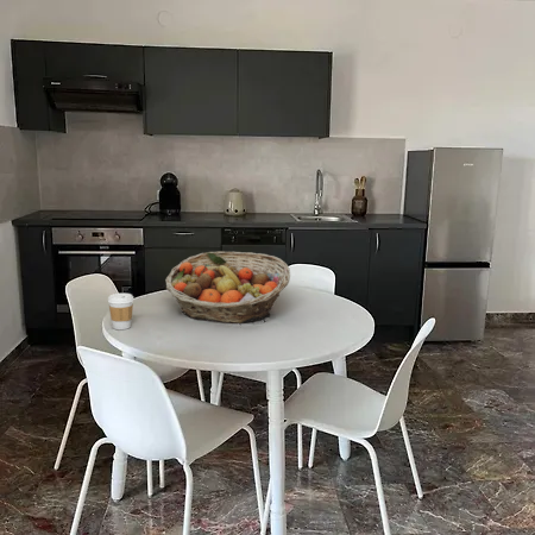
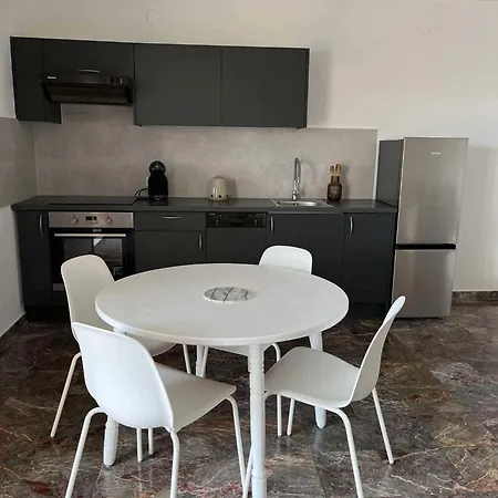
- fruit basket [164,251,291,325]
- coffee cup [107,292,134,331]
